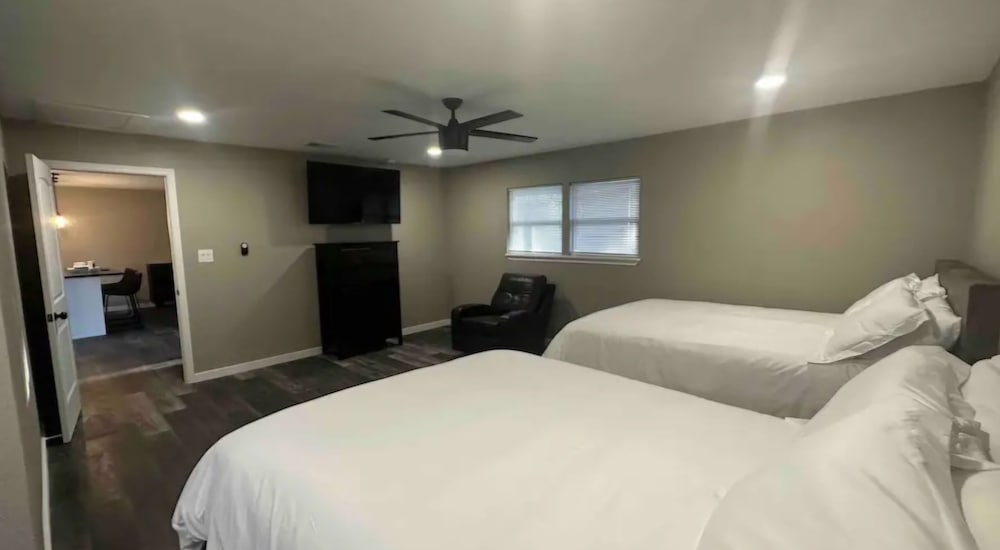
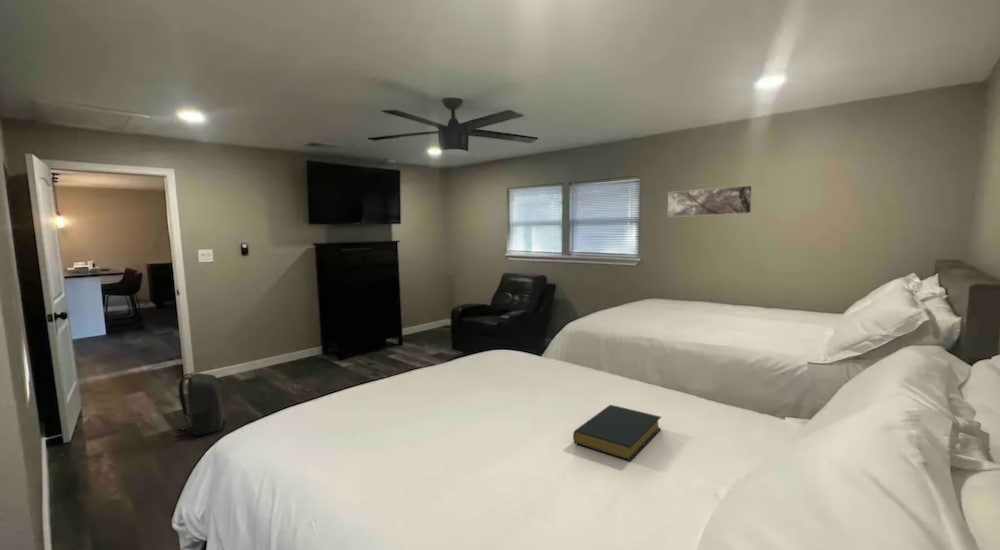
+ hardback book [572,404,662,462]
+ backpack [173,371,224,438]
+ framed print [667,184,754,218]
